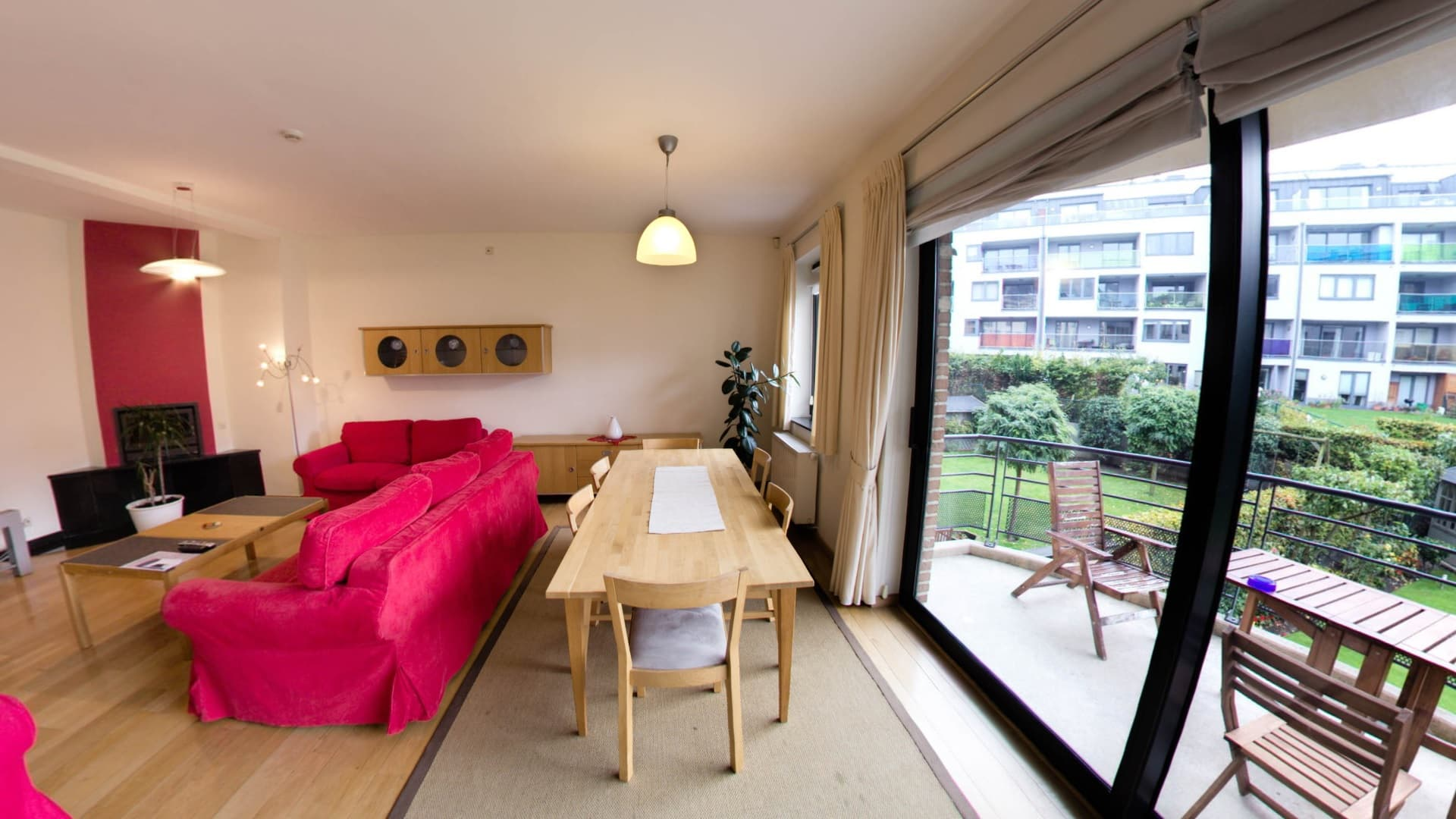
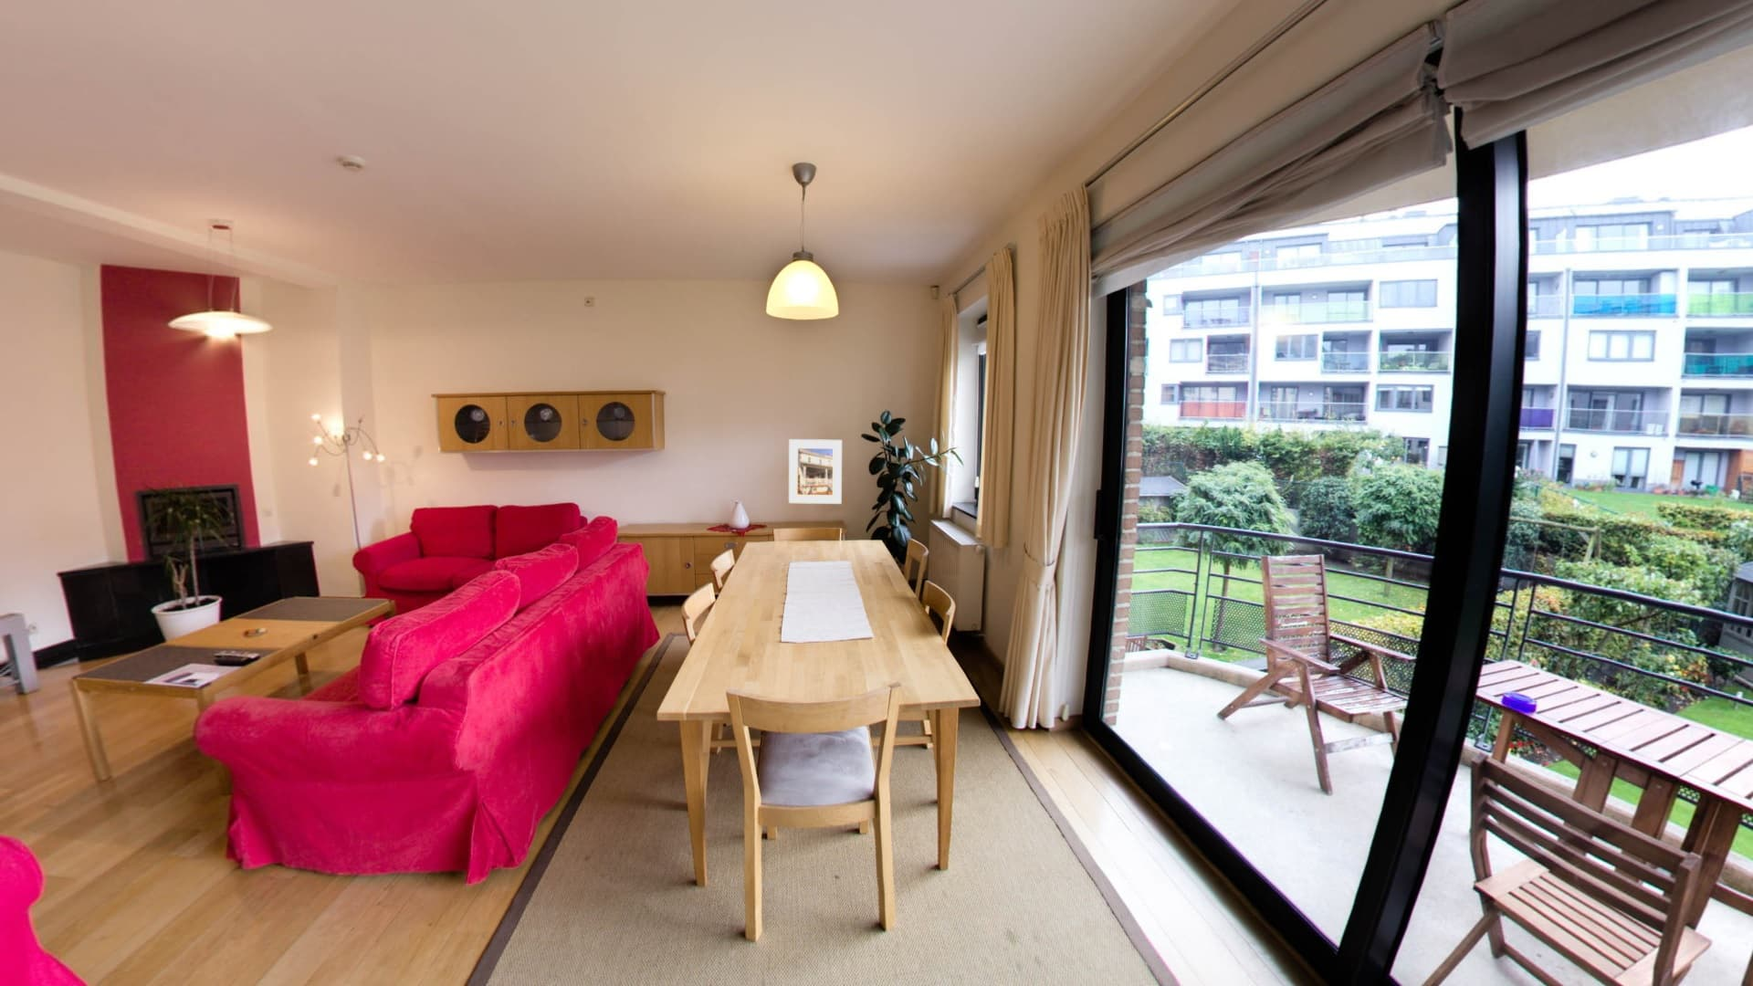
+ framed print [787,438,843,504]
